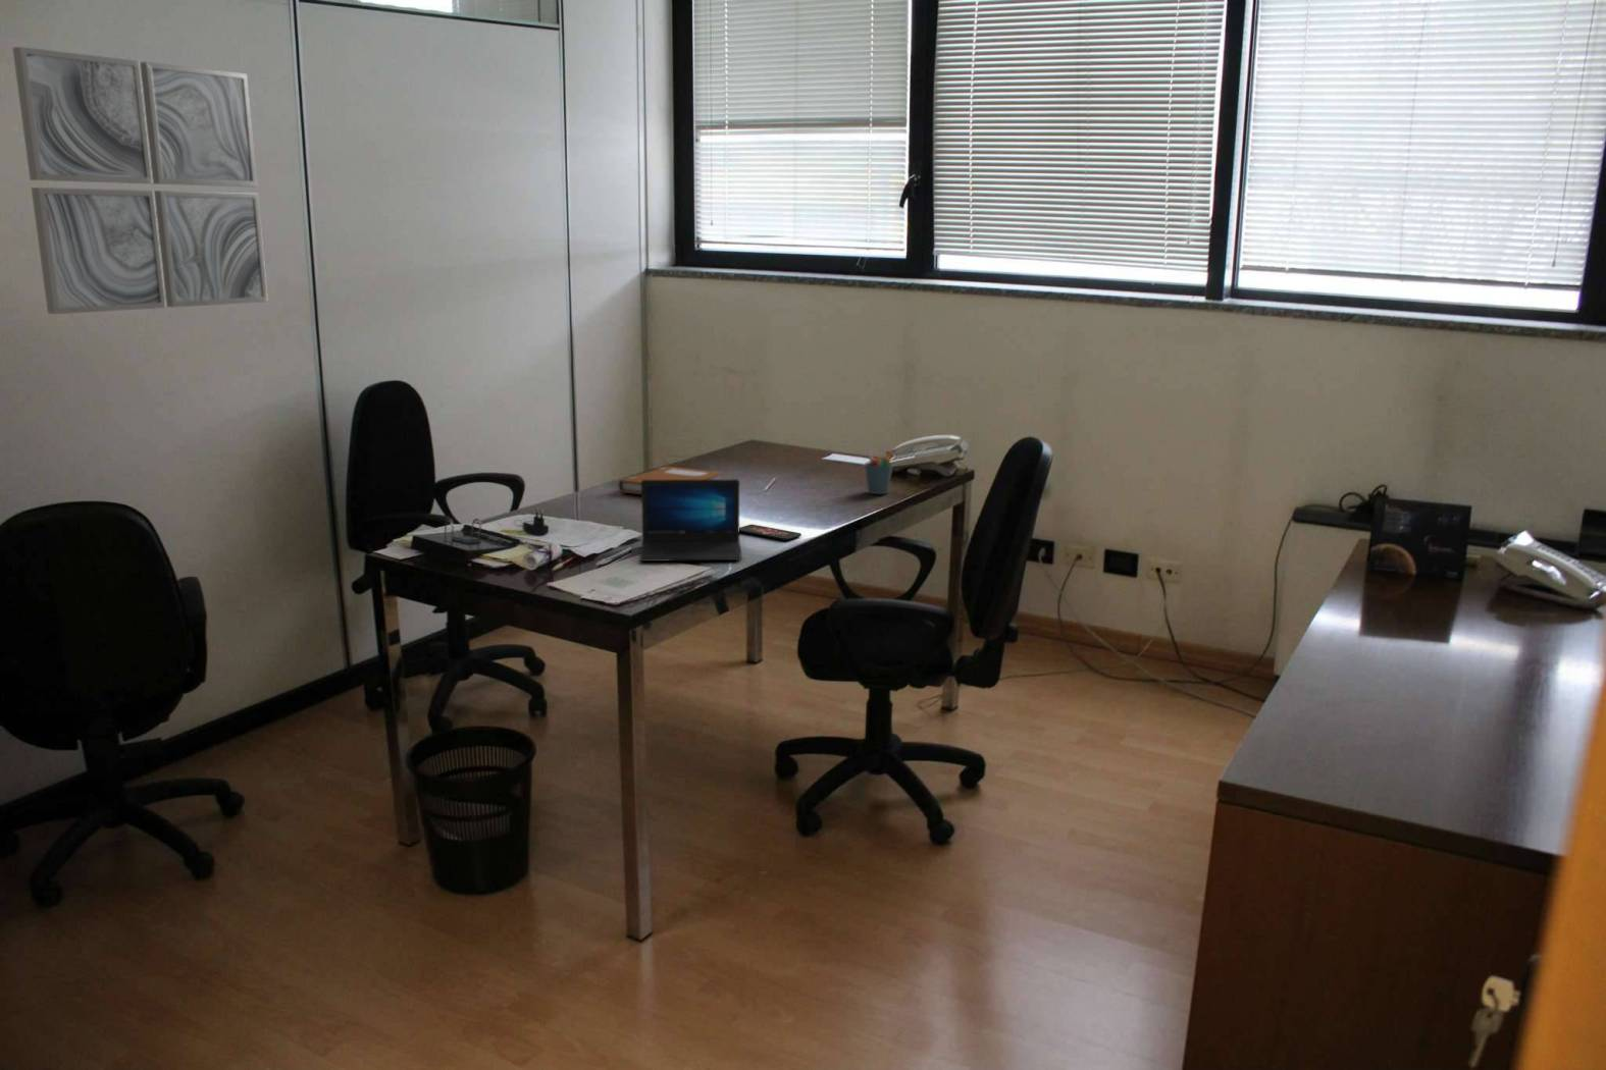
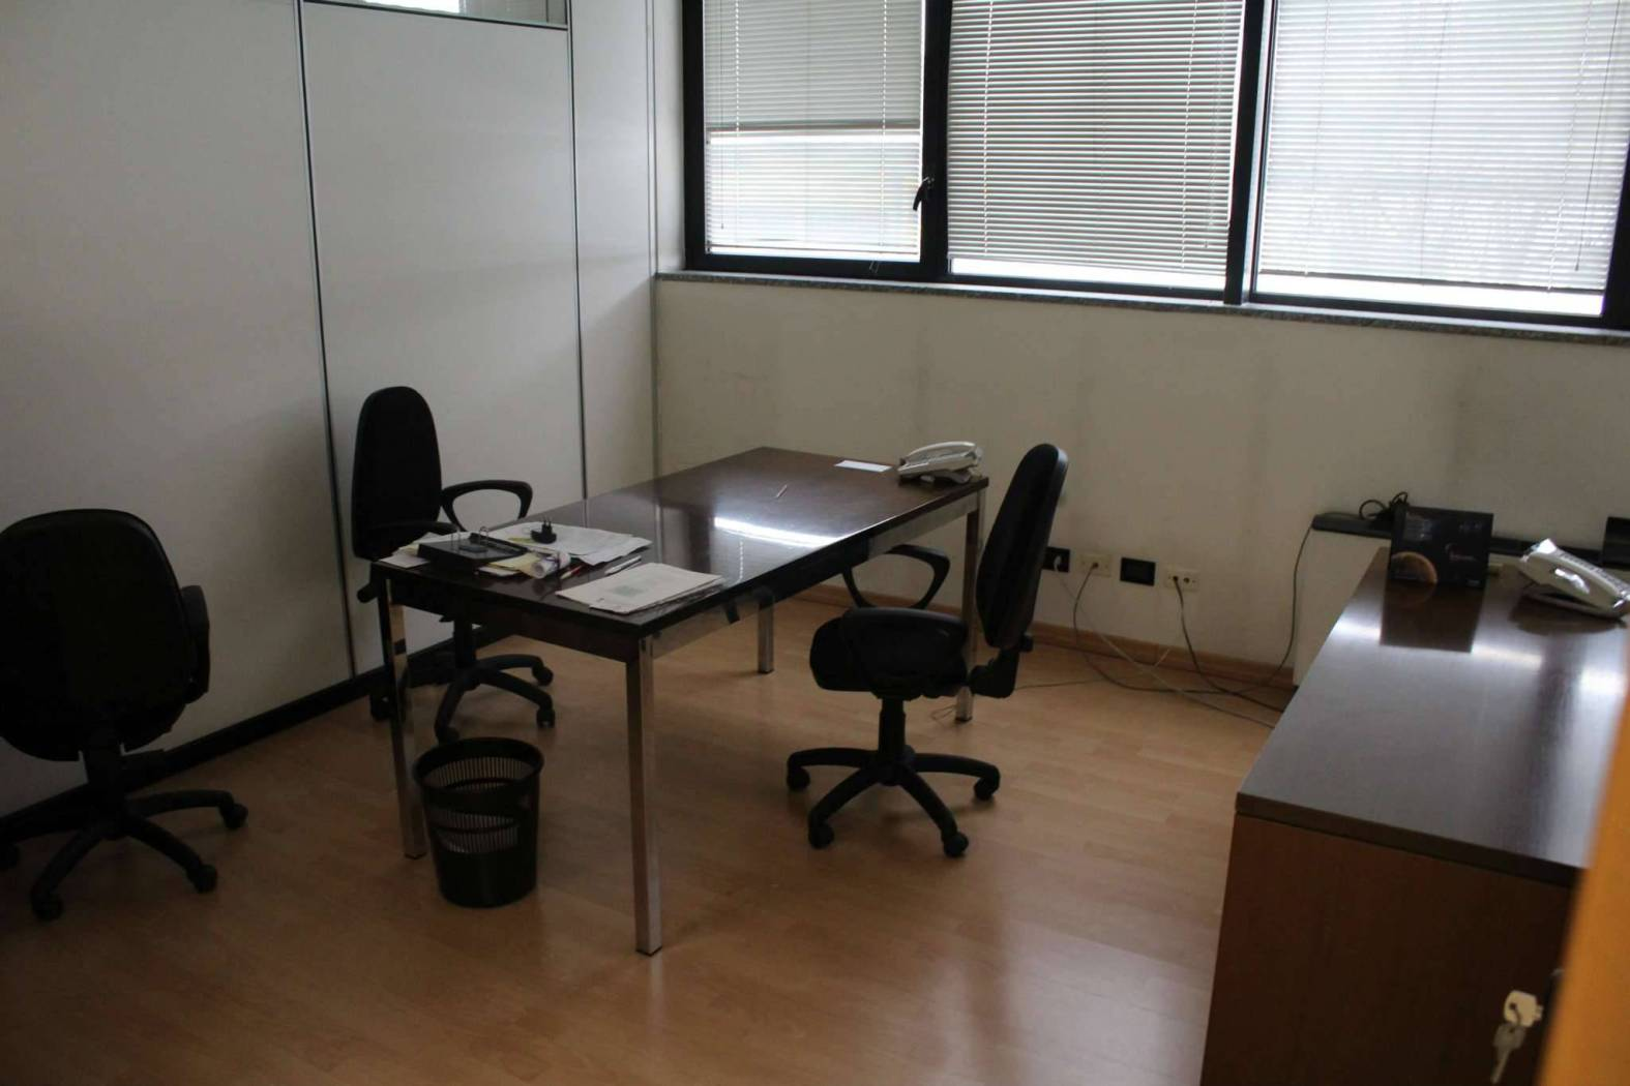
- smartphone [740,524,803,542]
- laptop [638,478,742,562]
- pen holder [864,445,894,496]
- wall art [11,45,269,315]
- notebook [618,466,724,496]
